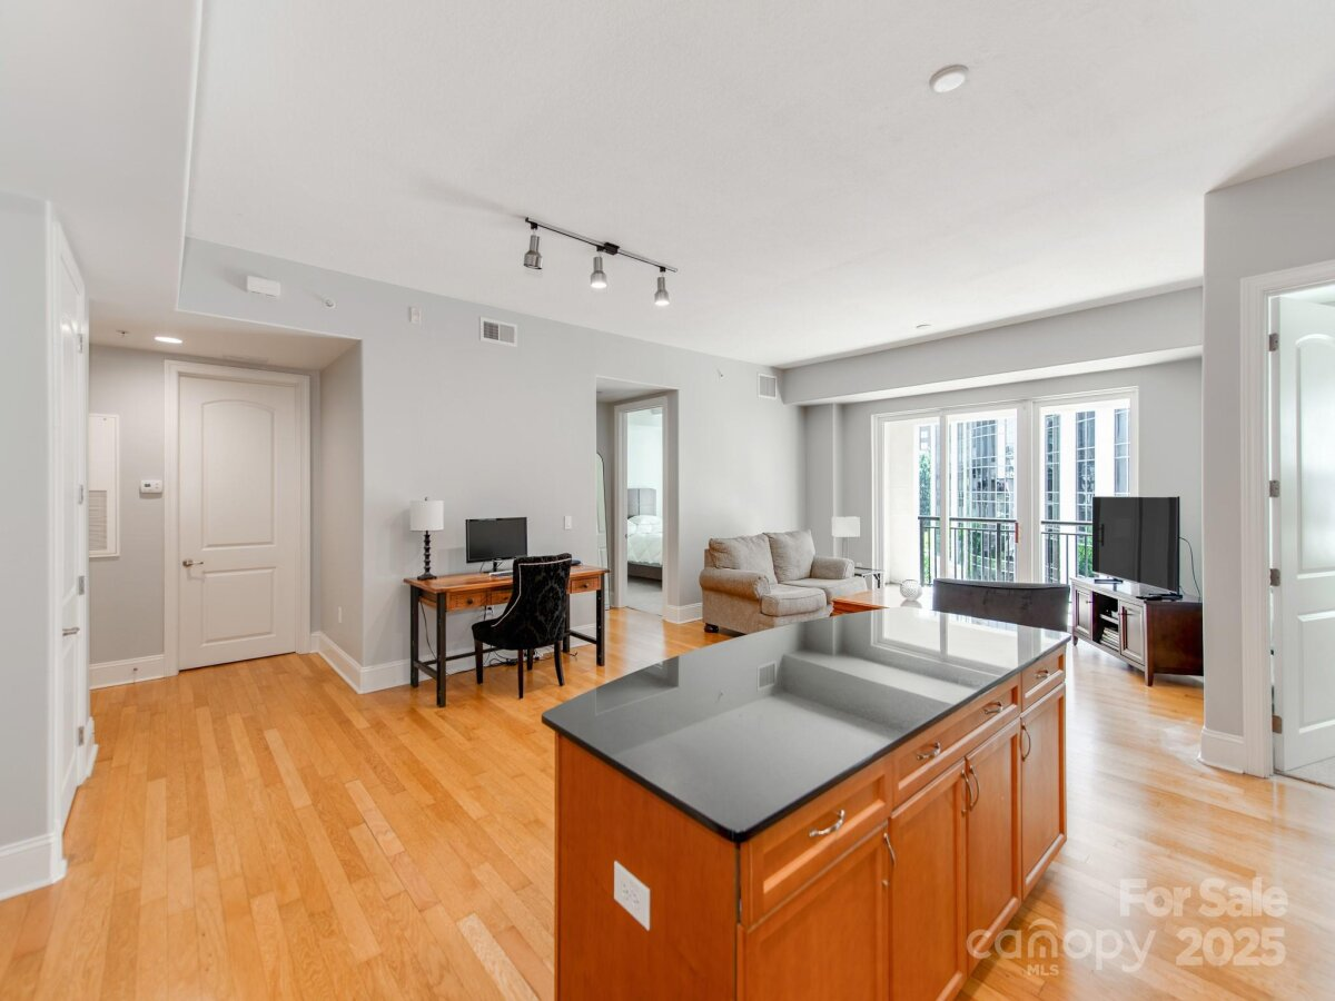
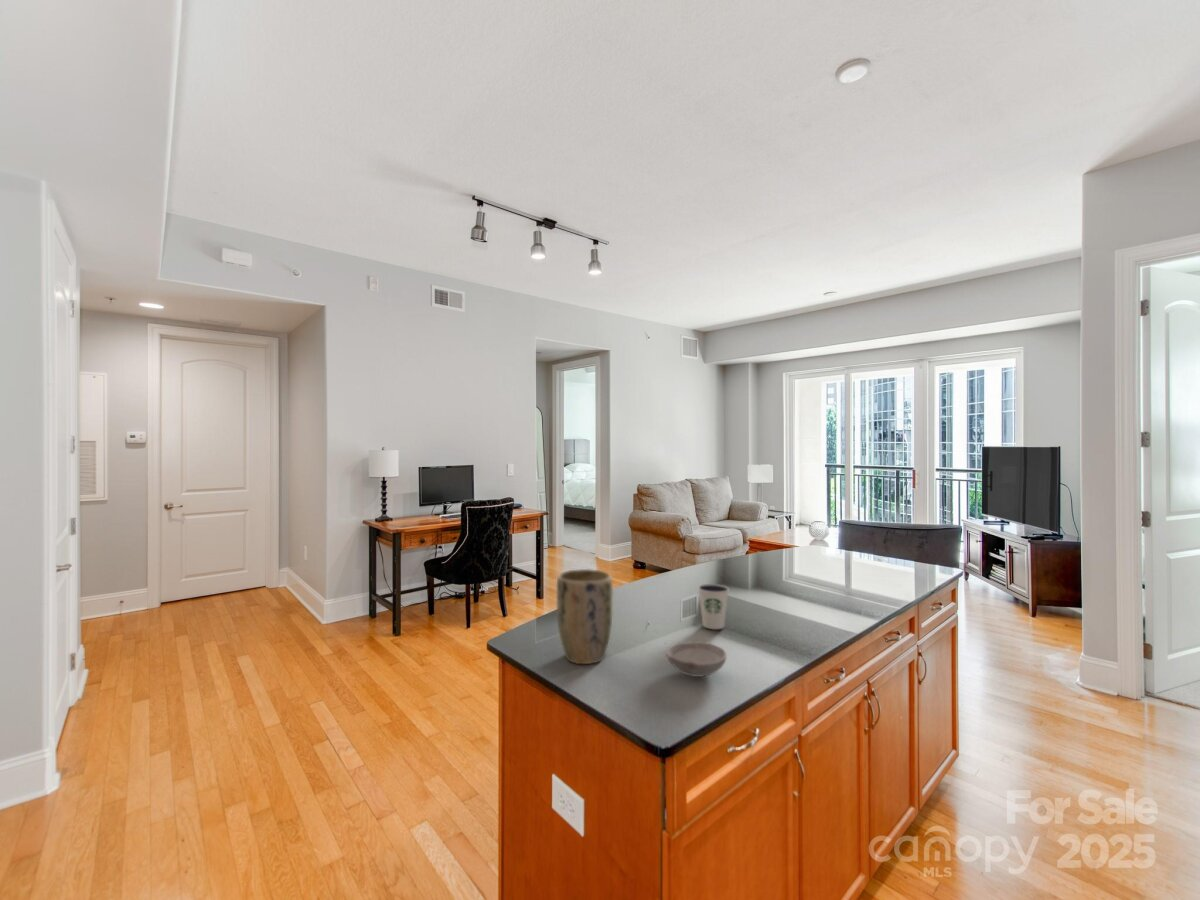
+ dixie cup [697,583,730,630]
+ plant pot [556,568,614,665]
+ bowl [665,641,728,678]
